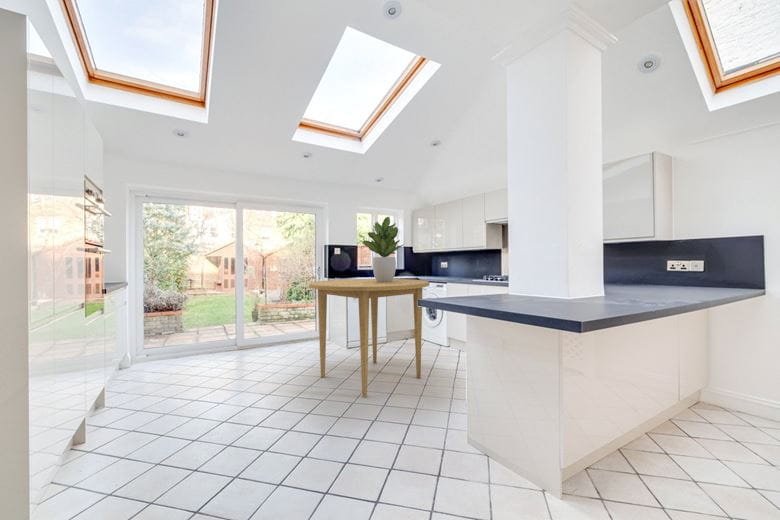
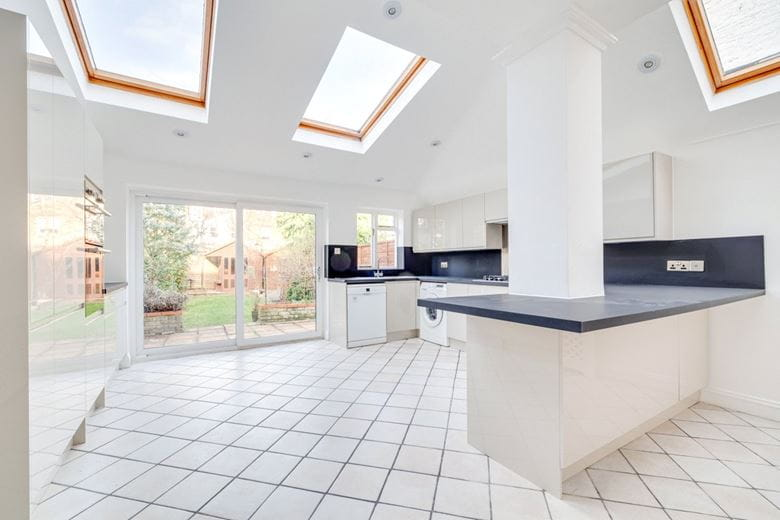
- dining table [308,278,430,399]
- potted plant [361,216,404,282]
